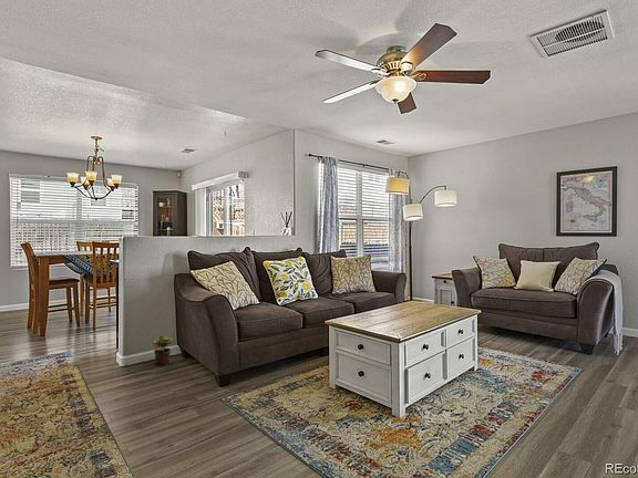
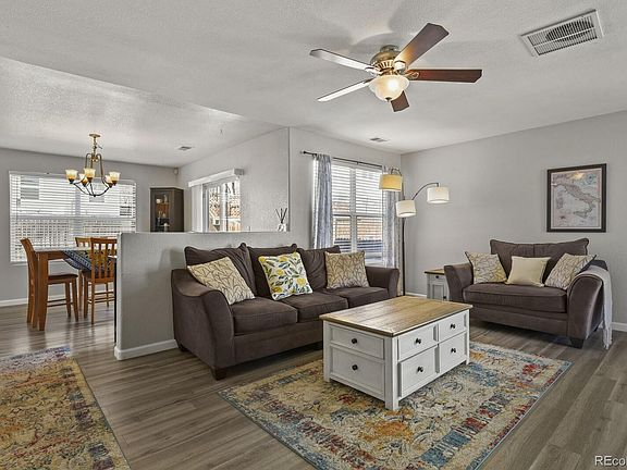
- potted plant [148,334,174,366]
